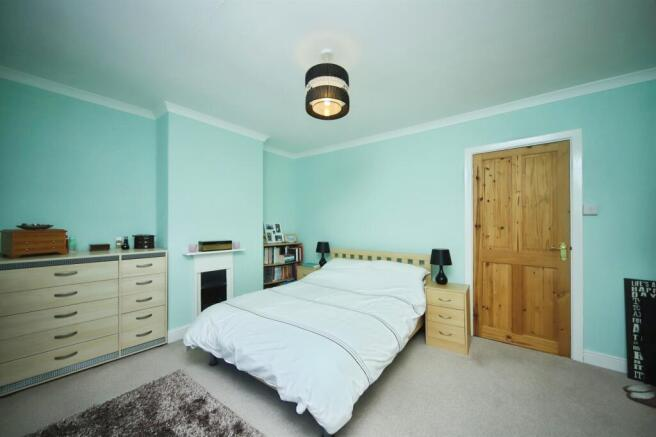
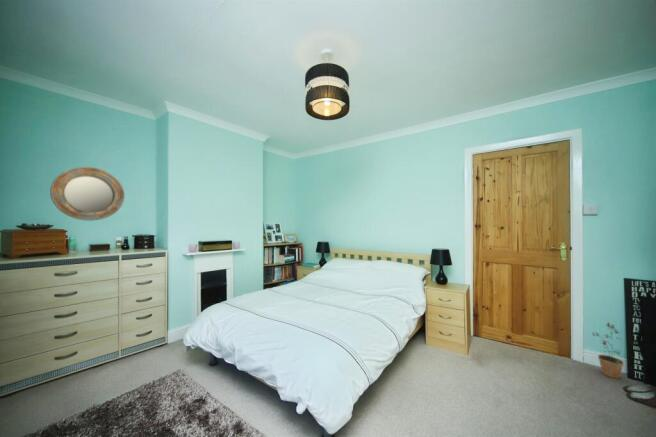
+ potted plant [591,322,625,380]
+ home mirror [49,166,125,222]
